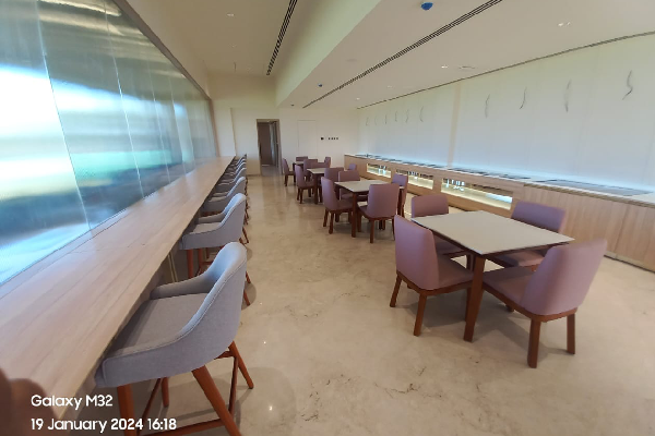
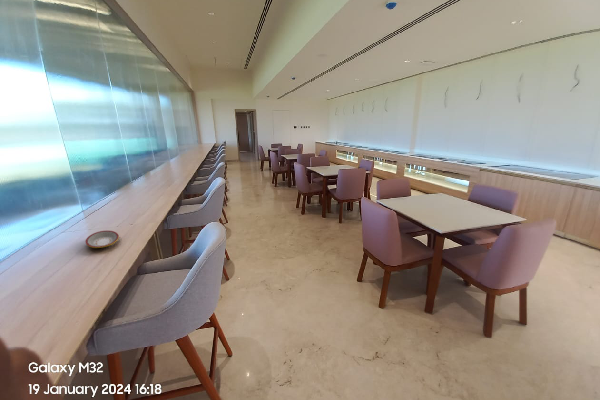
+ plate [85,229,120,249]
